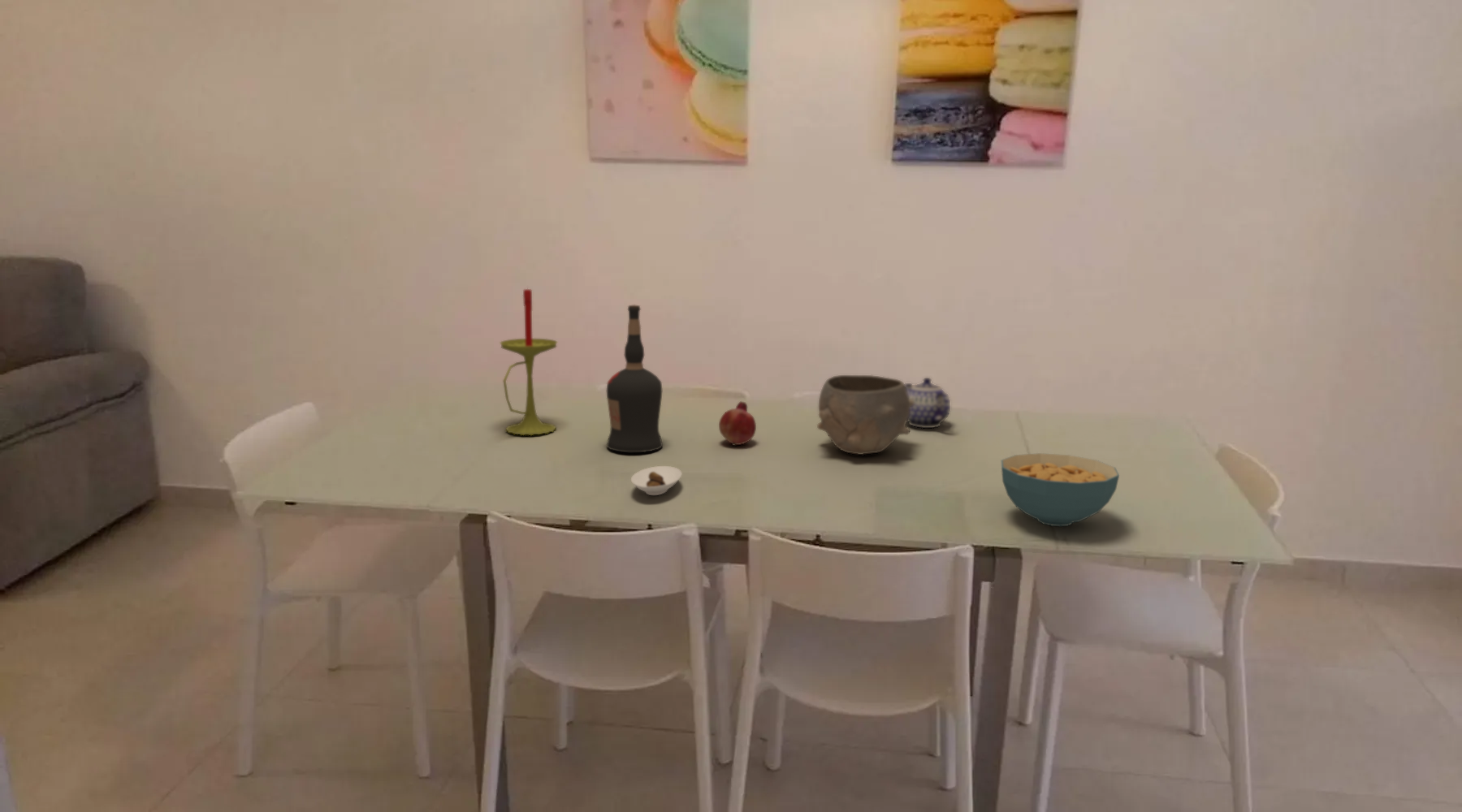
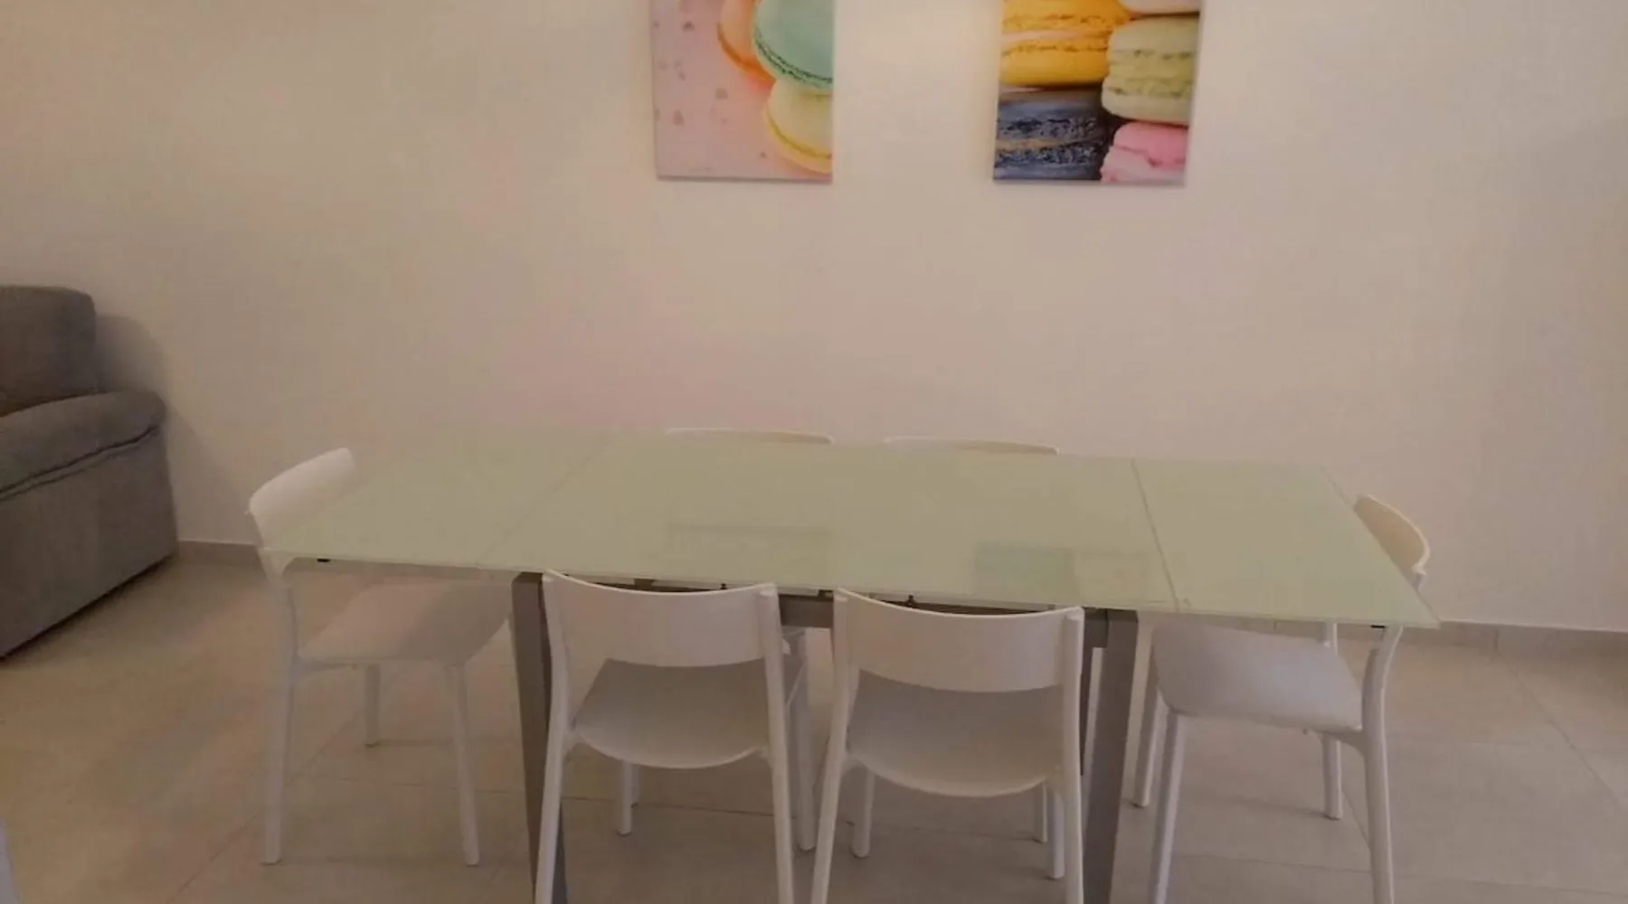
- teapot [904,377,951,429]
- candle [499,285,558,436]
- liquor bottle [606,304,664,453]
- cereal bowl [1001,452,1120,527]
- bowl [816,374,915,456]
- fruit [718,400,757,447]
- saucer [630,465,682,496]
